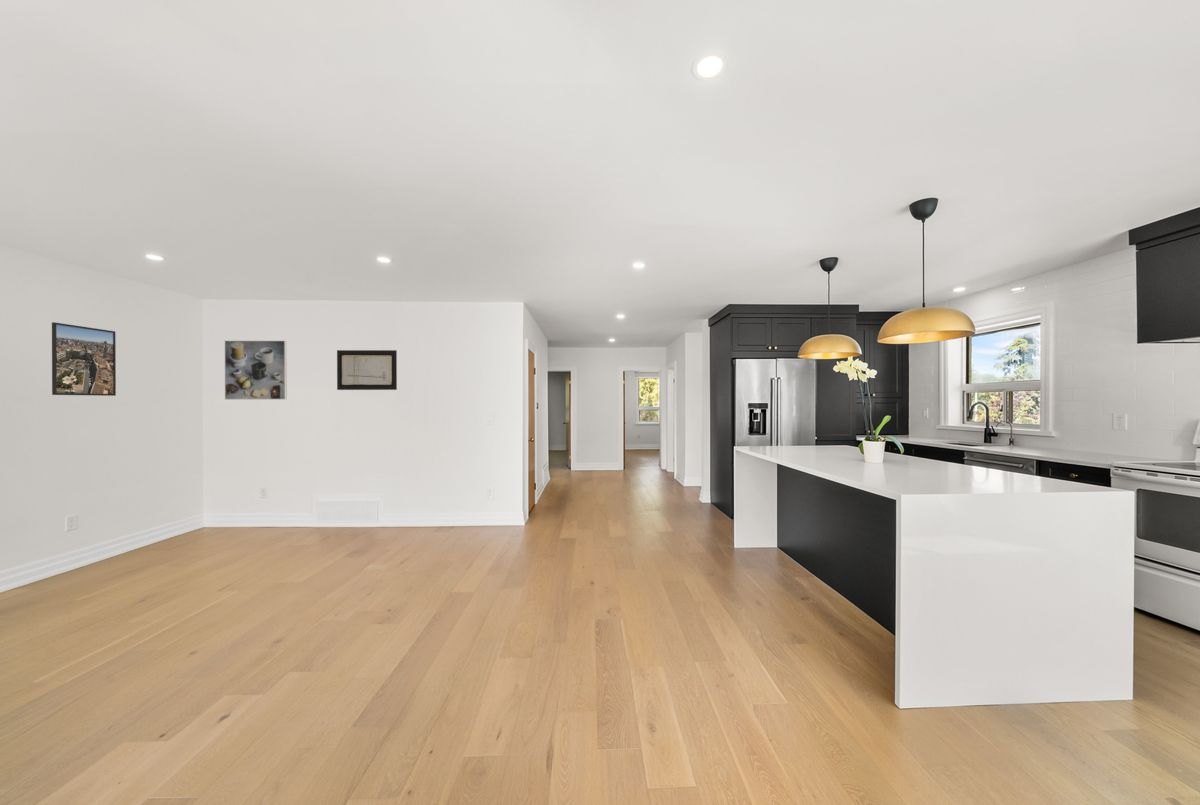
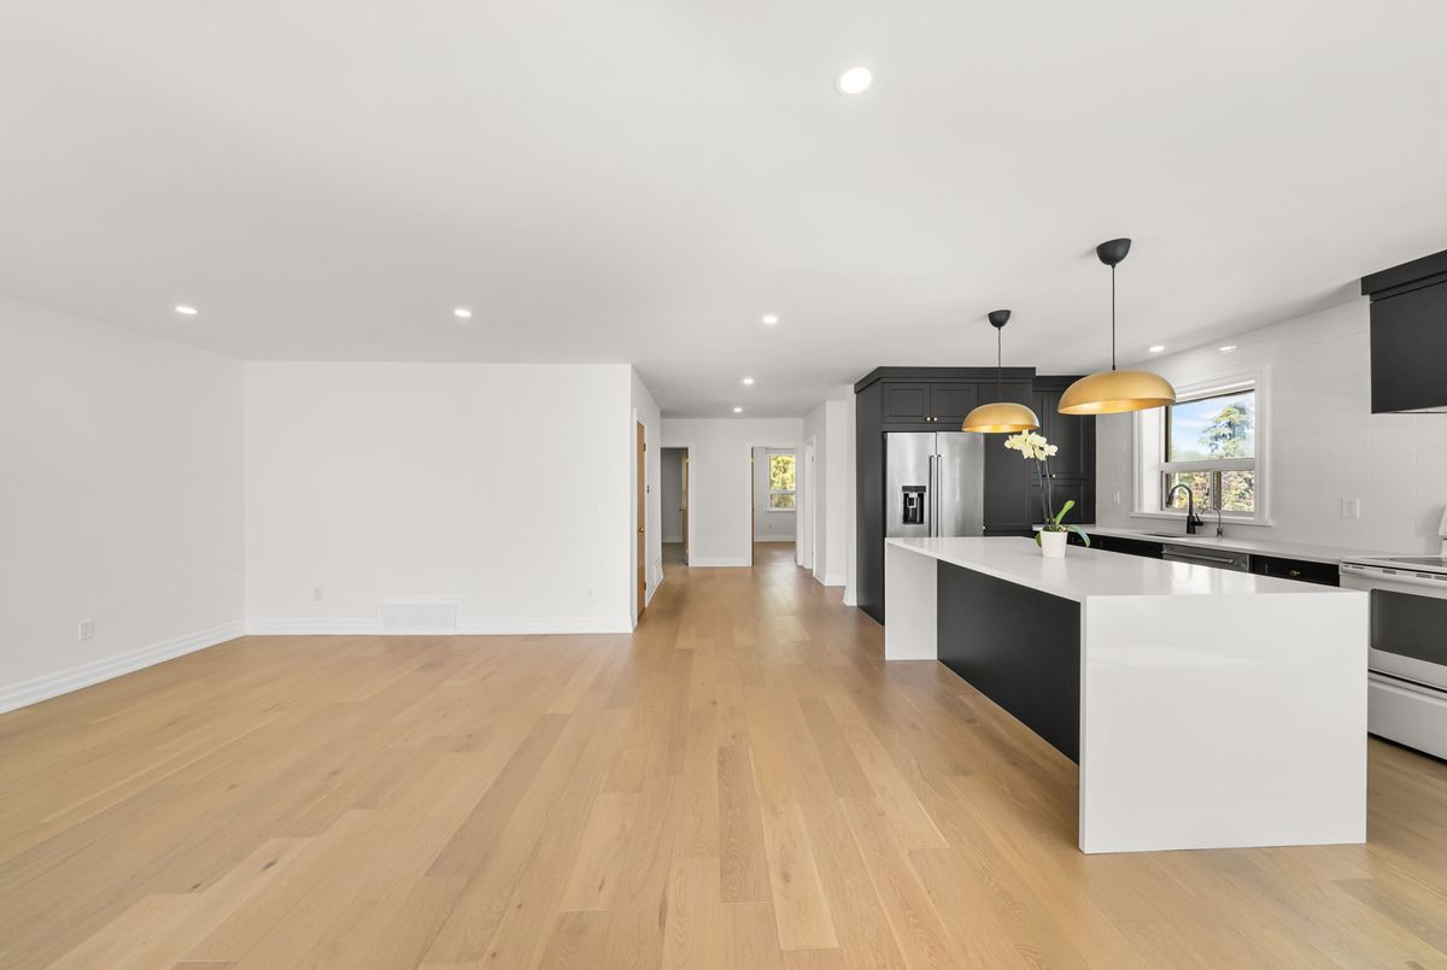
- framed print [224,340,288,401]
- wall art [336,349,398,391]
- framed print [51,321,117,397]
